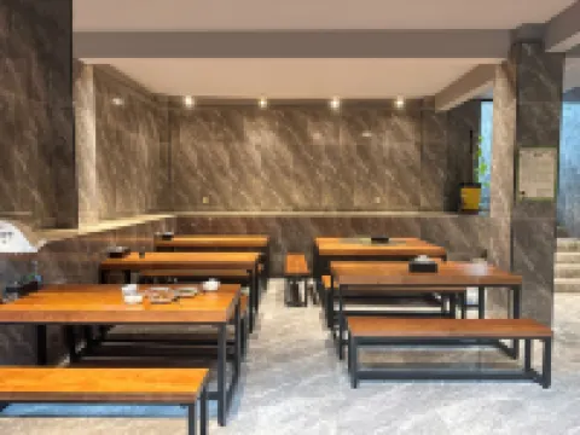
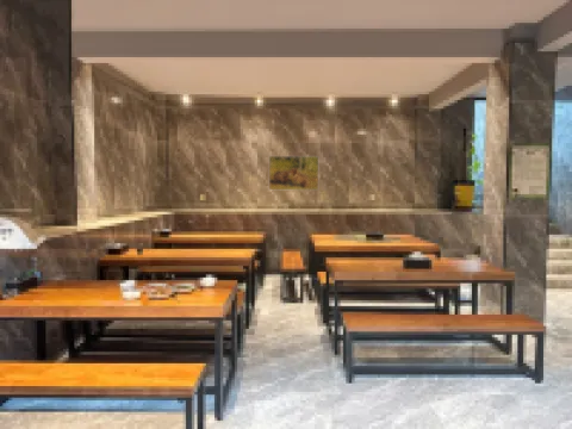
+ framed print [268,155,319,192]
